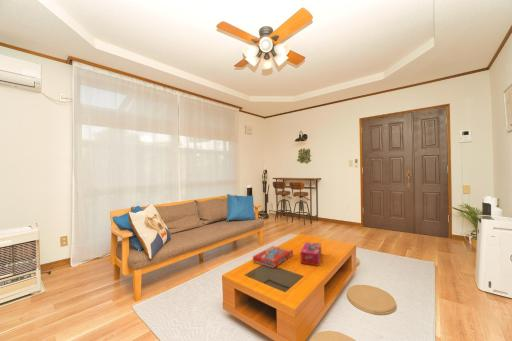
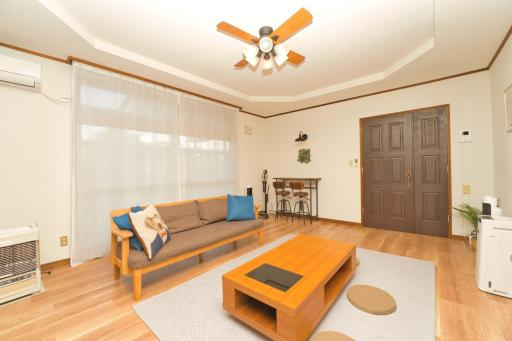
- tissue box [299,241,322,267]
- snack box [252,245,294,269]
